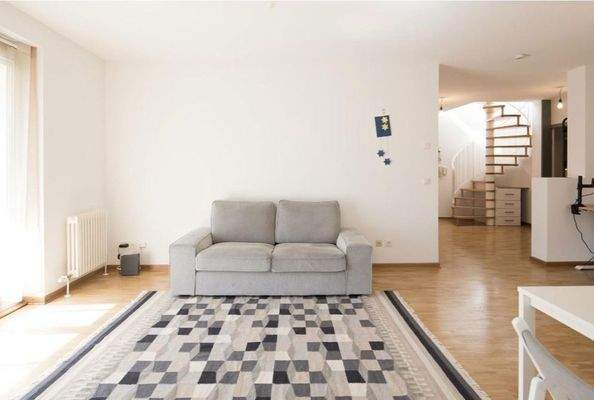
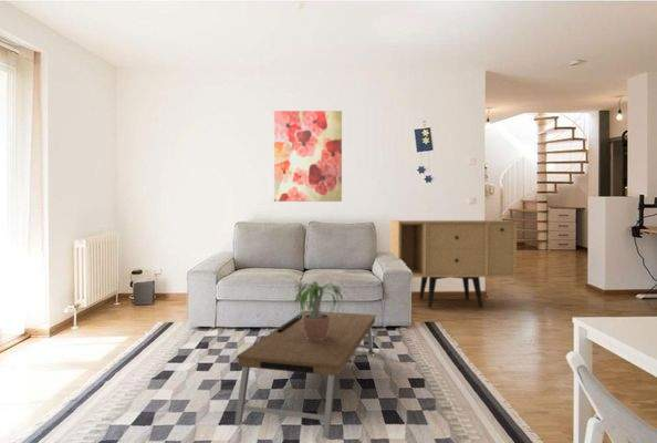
+ sideboard [389,219,518,309]
+ potted plant [289,280,350,340]
+ wall art [273,110,343,203]
+ coffee table [233,310,377,440]
